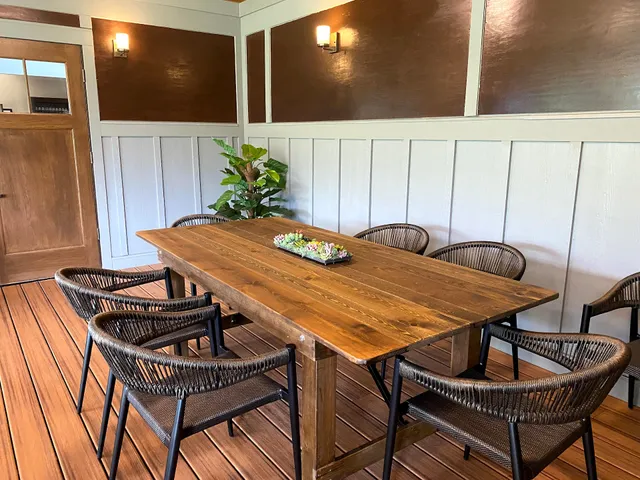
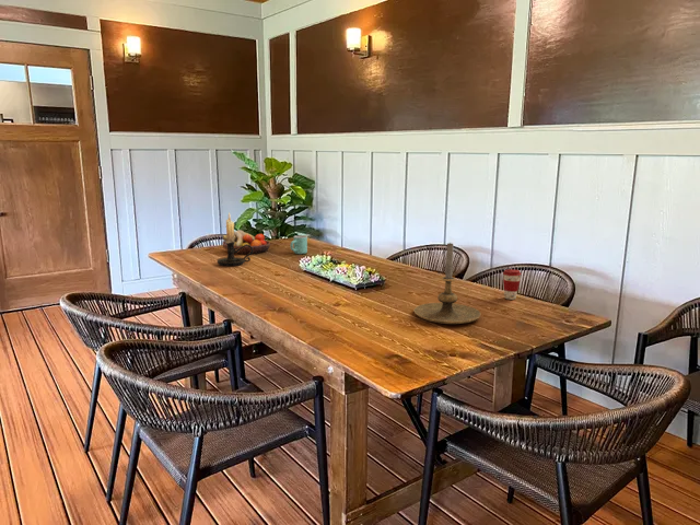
+ candle holder [217,211,253,267]
+ candle holder [412,242,482,325]
+ fruit bowl [221,229,271,255]
+ mug [290,235,308,255]
+ coffee cup [502,268,523,301]
